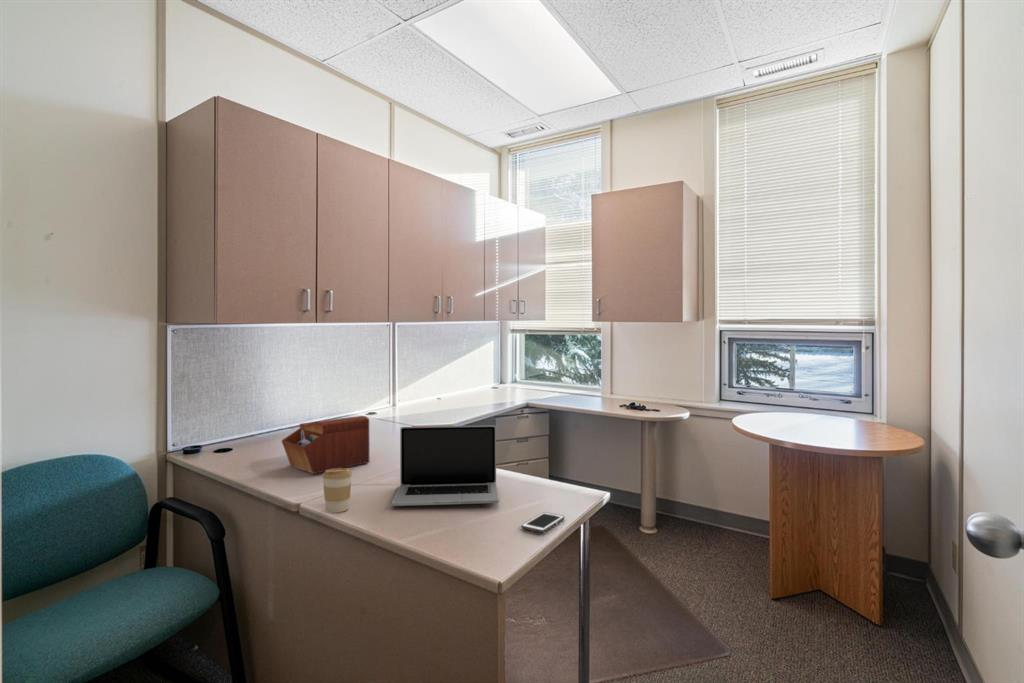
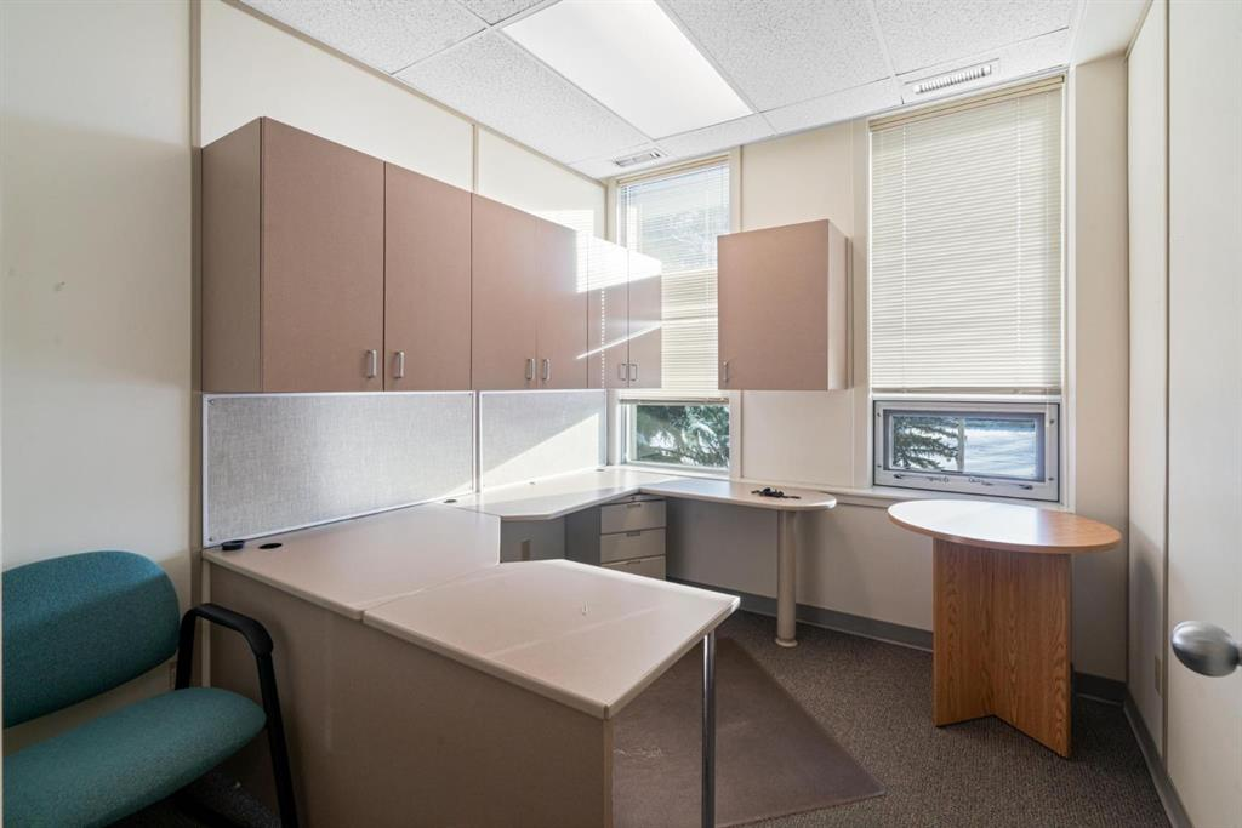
- coffee cup [321,467,353,513]
- sewing box [280,415,370,475]
- cell phone [521,511,565,534]
- laptop [391,424,500,507]
